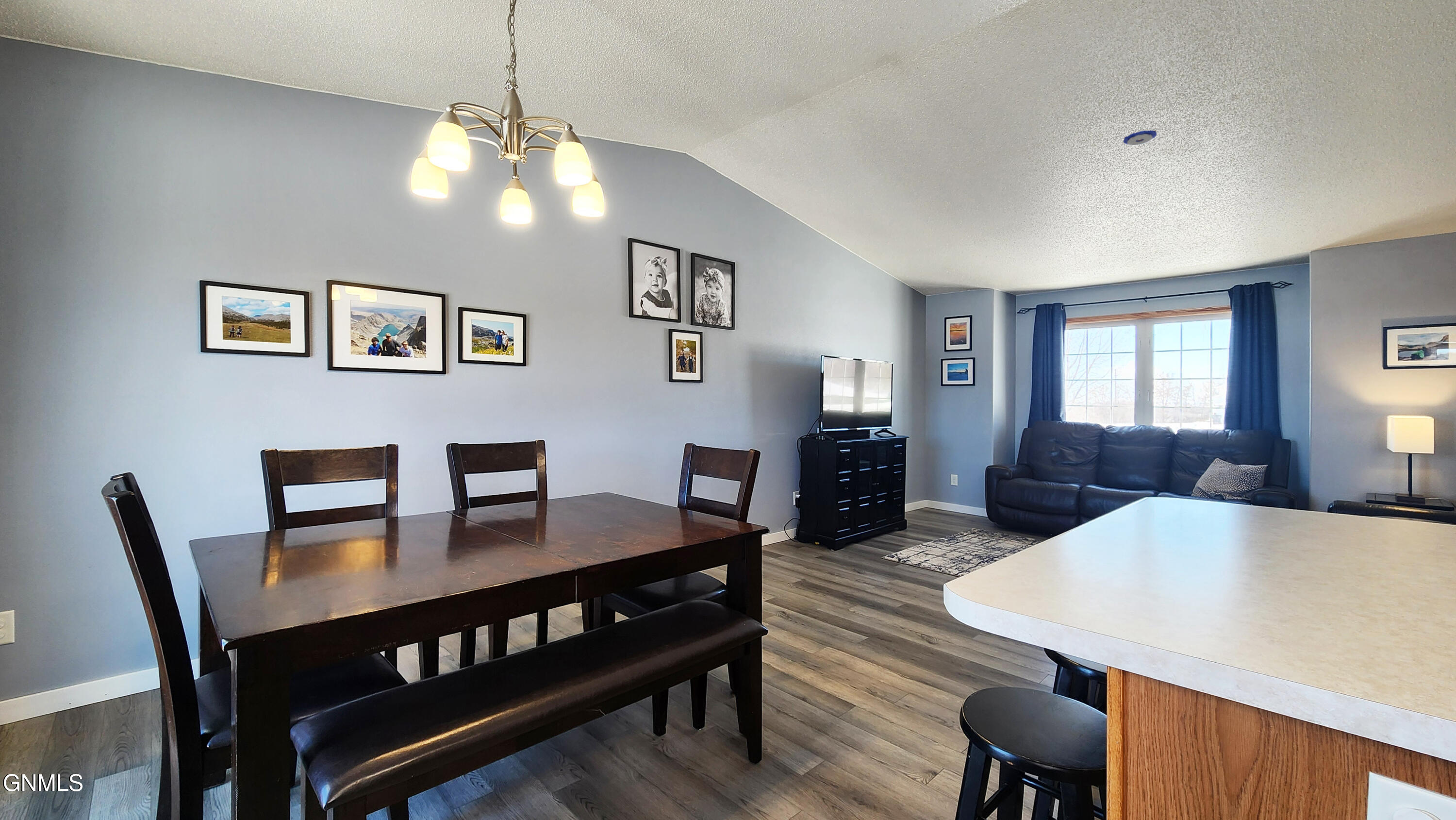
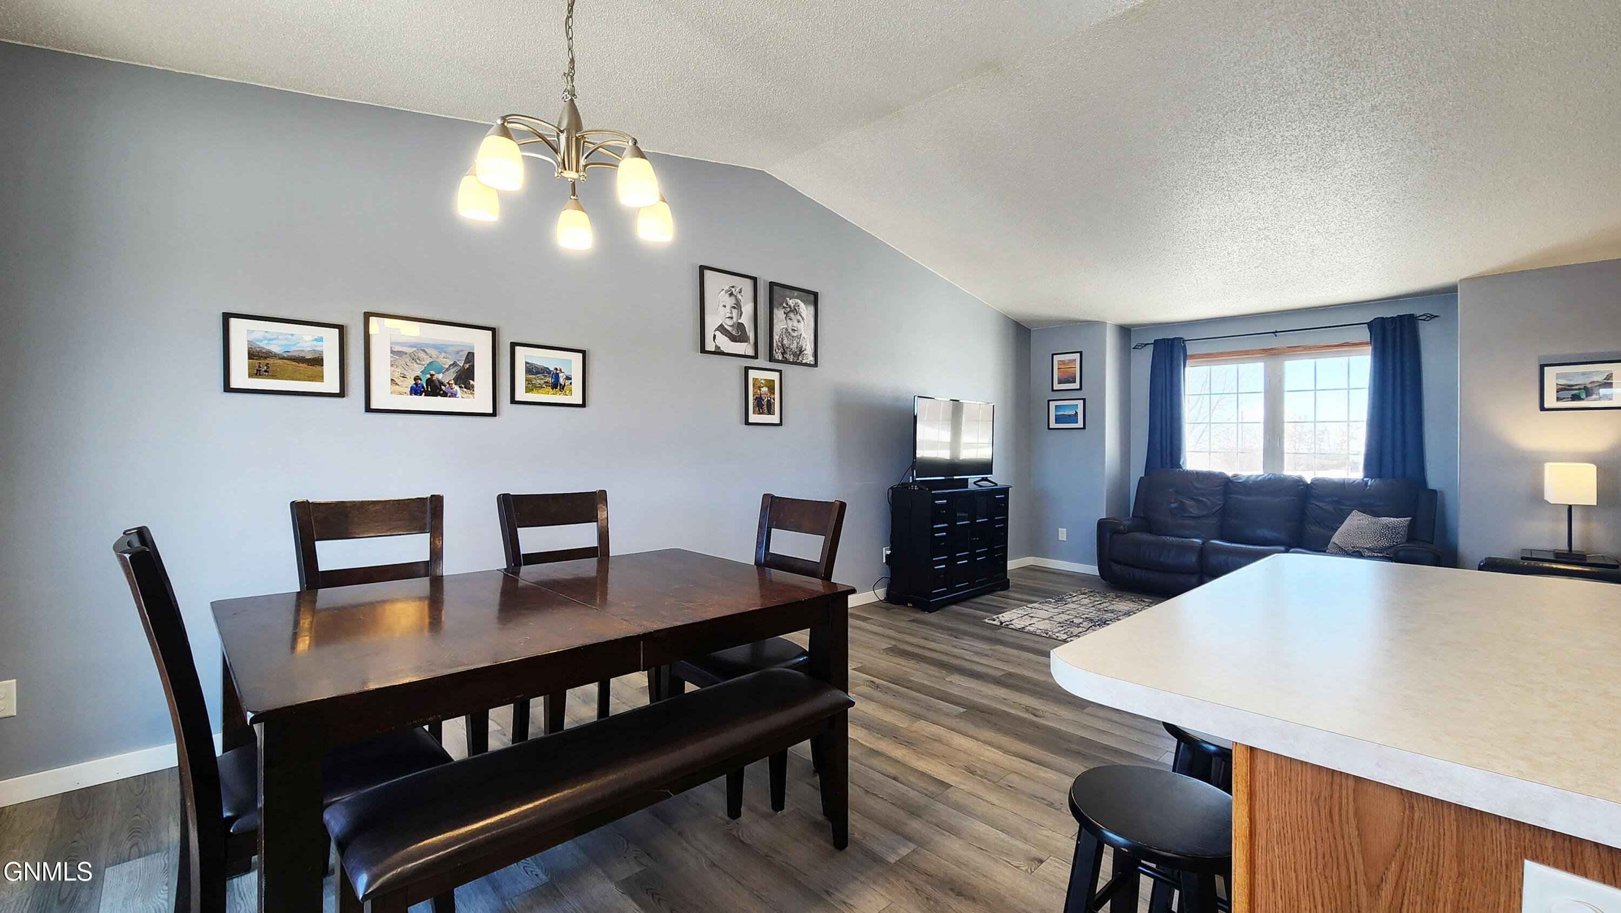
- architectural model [1123,129,1158,146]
